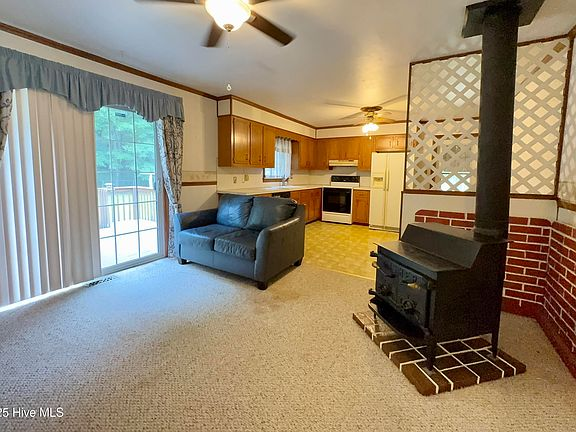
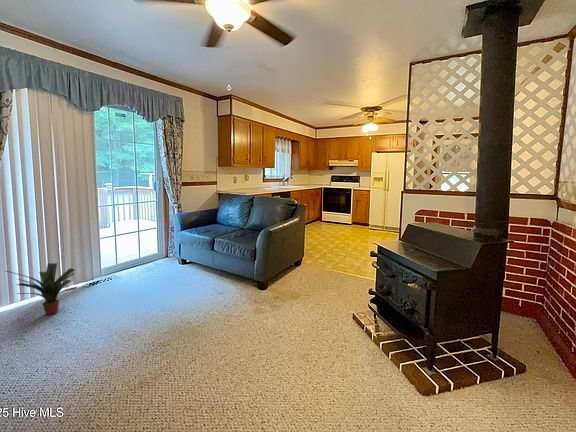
+ potted plant [5,262,79,316]
